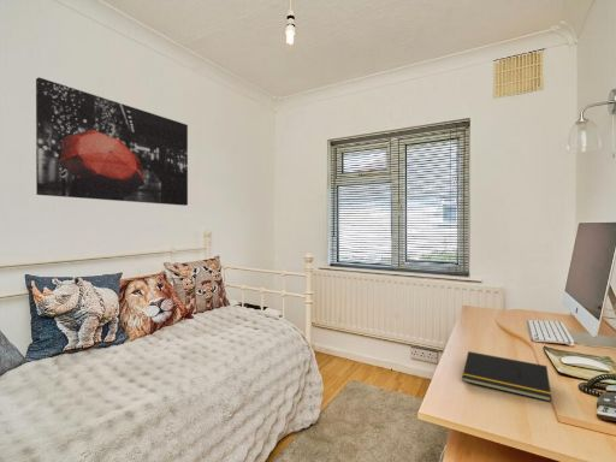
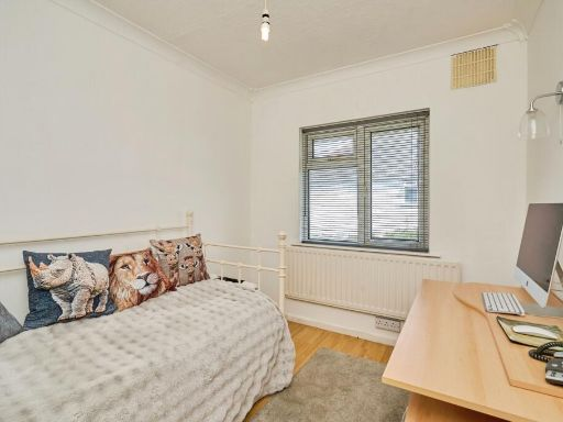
- notepad [461,350,552,403]
- wall art [35,77,189,207]
